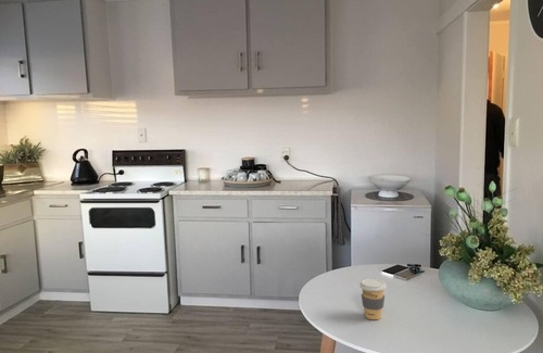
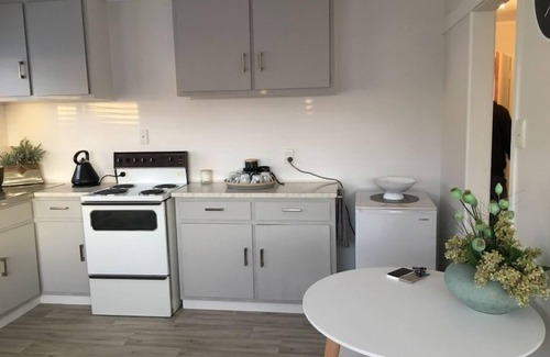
- coffee cup [358,278,388,320]
